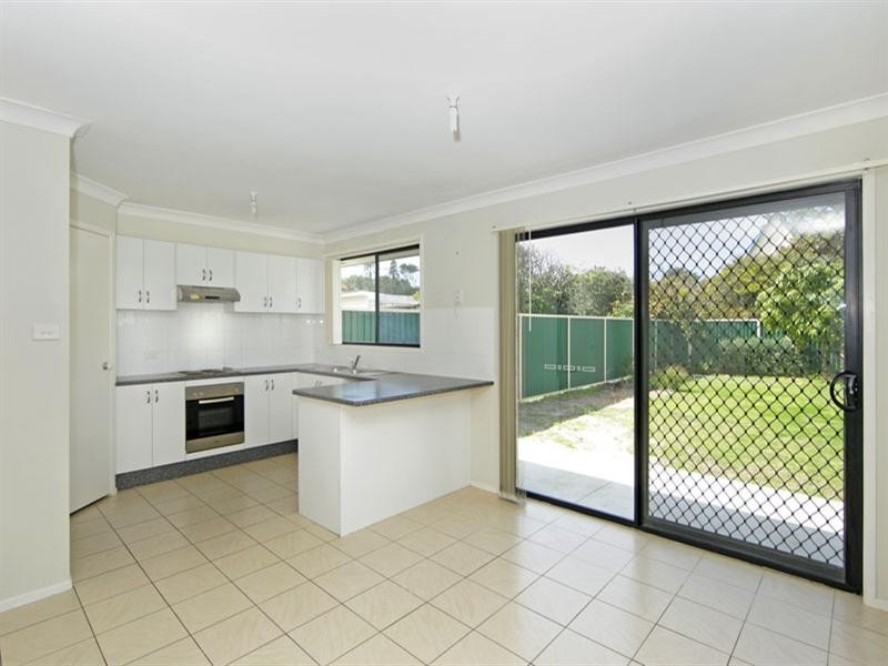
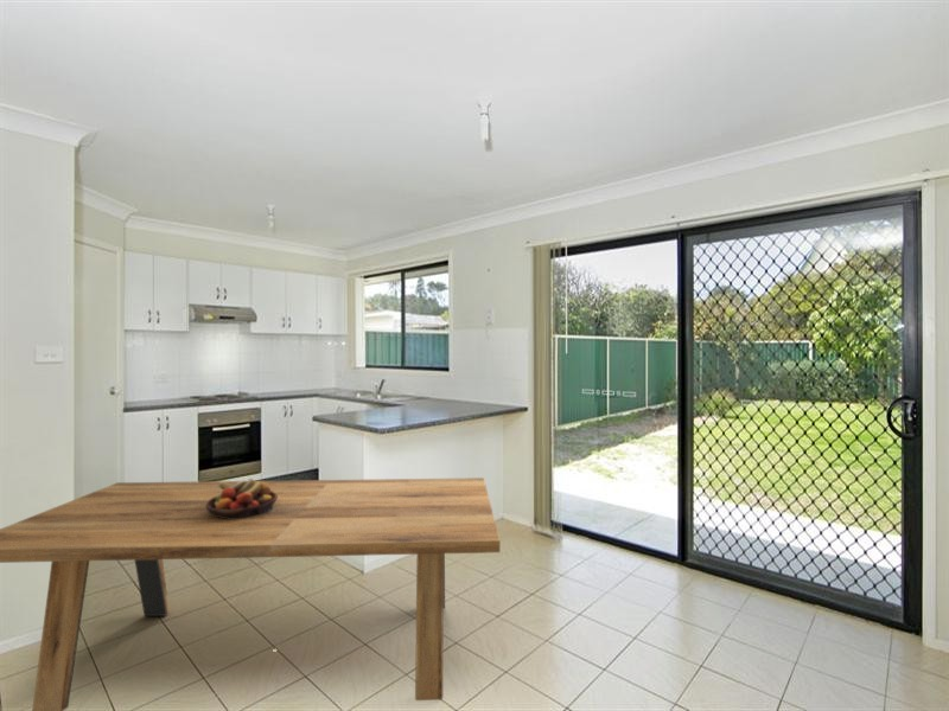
+ fruit bowl [206,478,278,519]
+ dining table [0,476,502,711]
